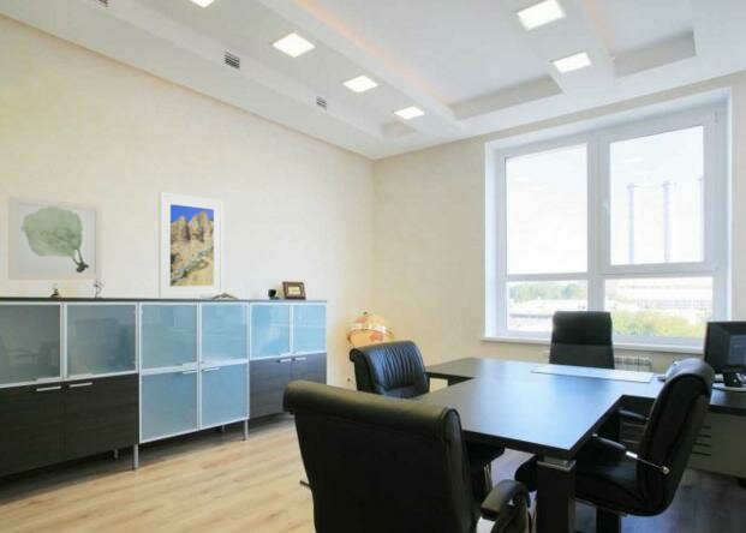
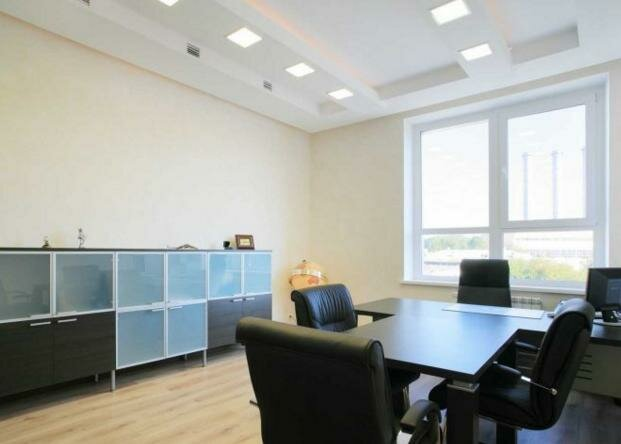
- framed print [157,191,223,299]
- wall art [7,194,103,281]
